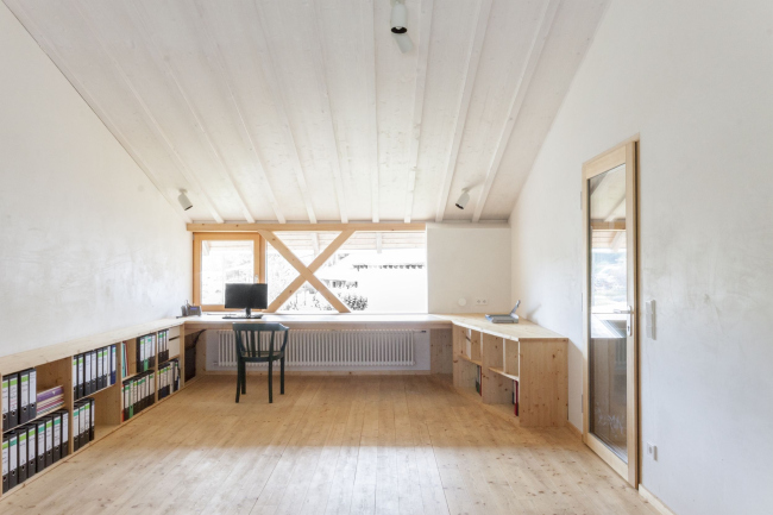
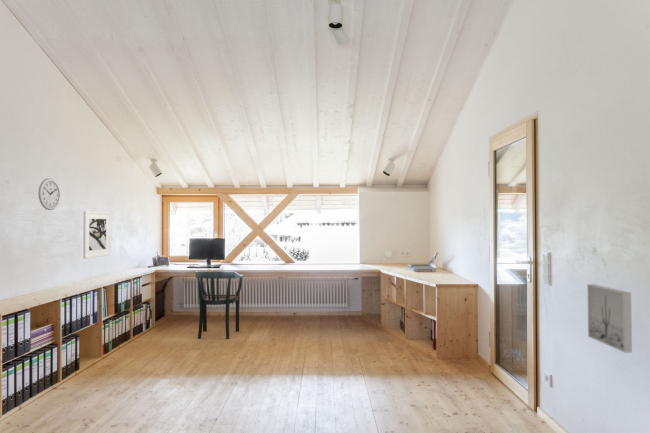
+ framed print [82,210,111,260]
+ wall art [586,283,633,354]
+ wall clock [37,177,61,211]
